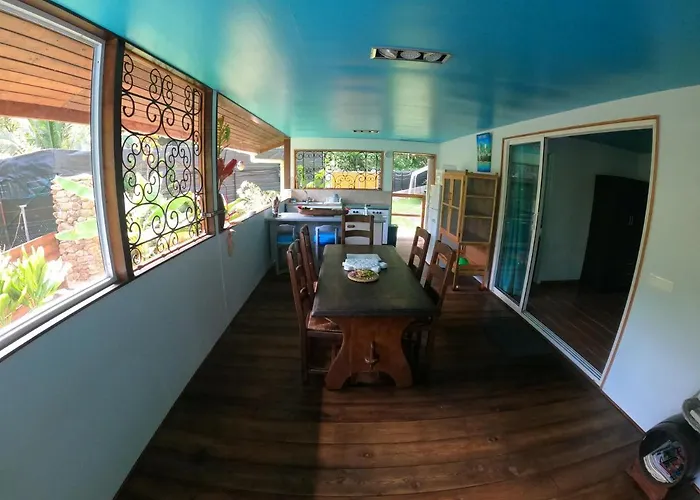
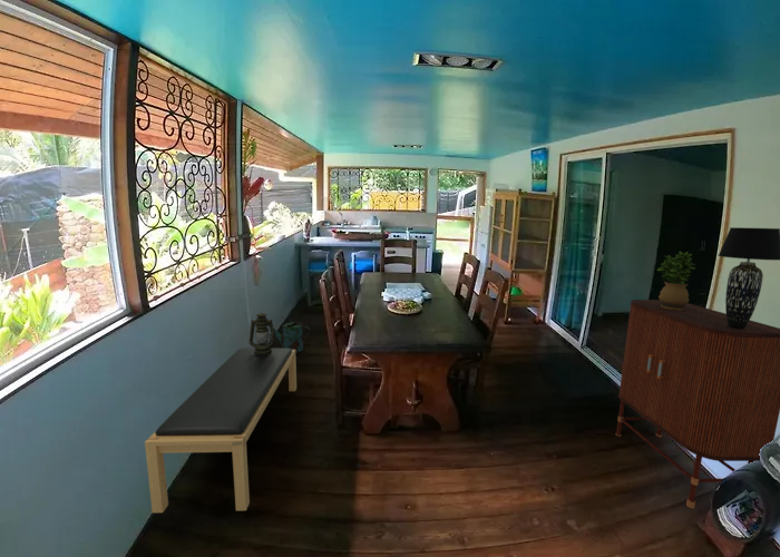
+ bar cabinet [615,299,780,509]
+ lantern [248,312,277,354]
+ bench [144,348,298,514]
+ potted plant [656,251,696,310]
+ table lamp [718,226,780,329]
+ watering can [269,321,311,354]
